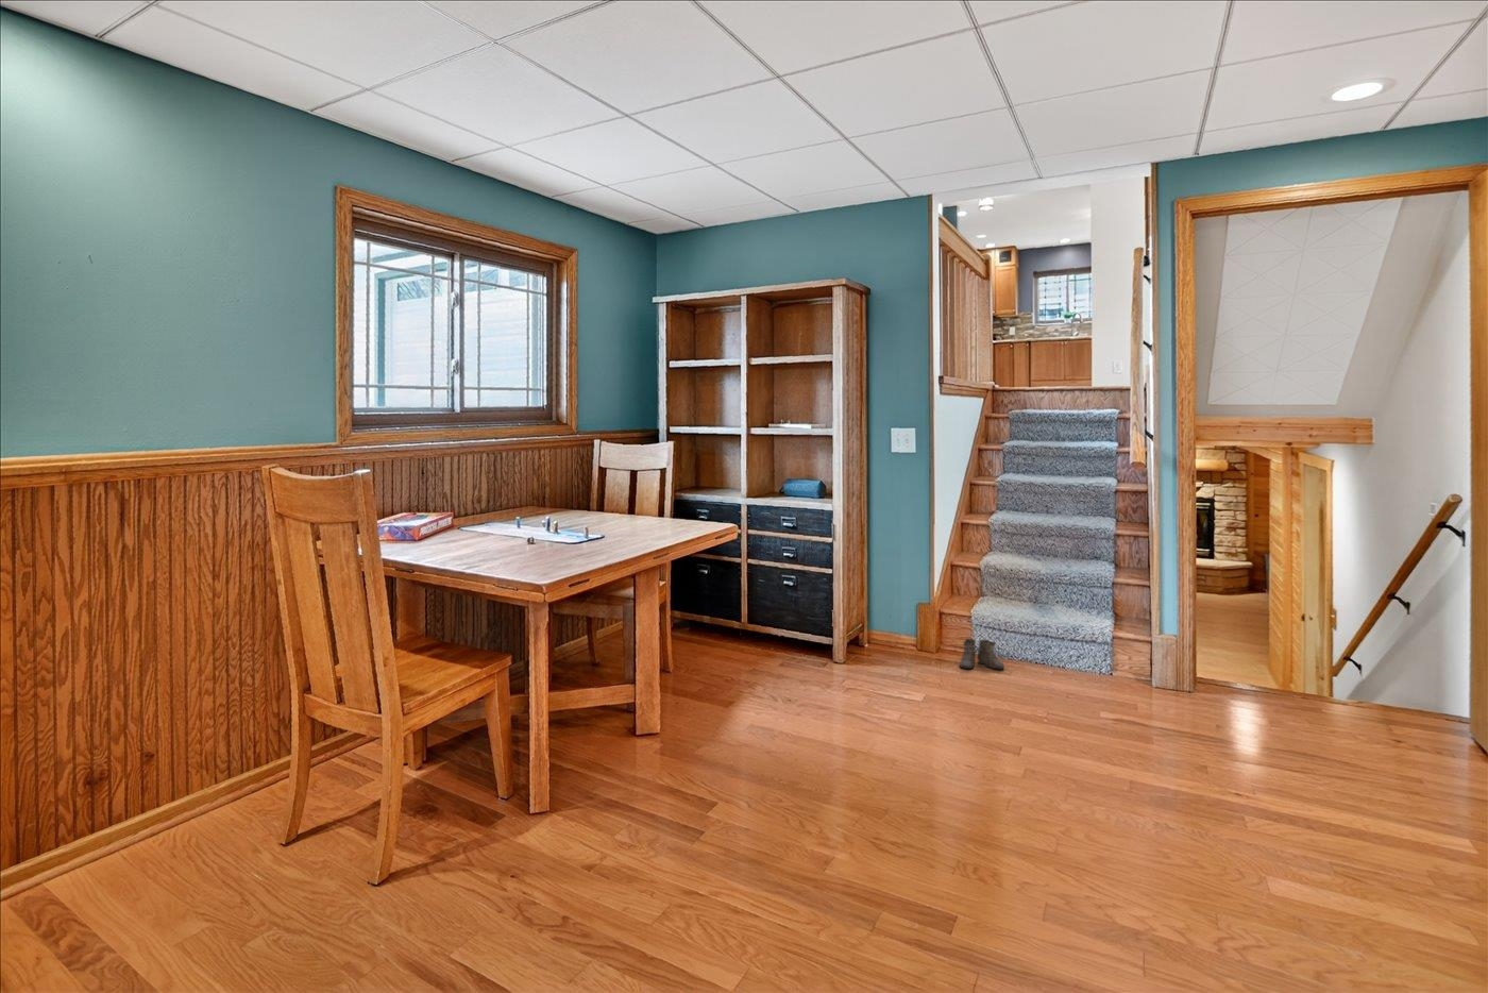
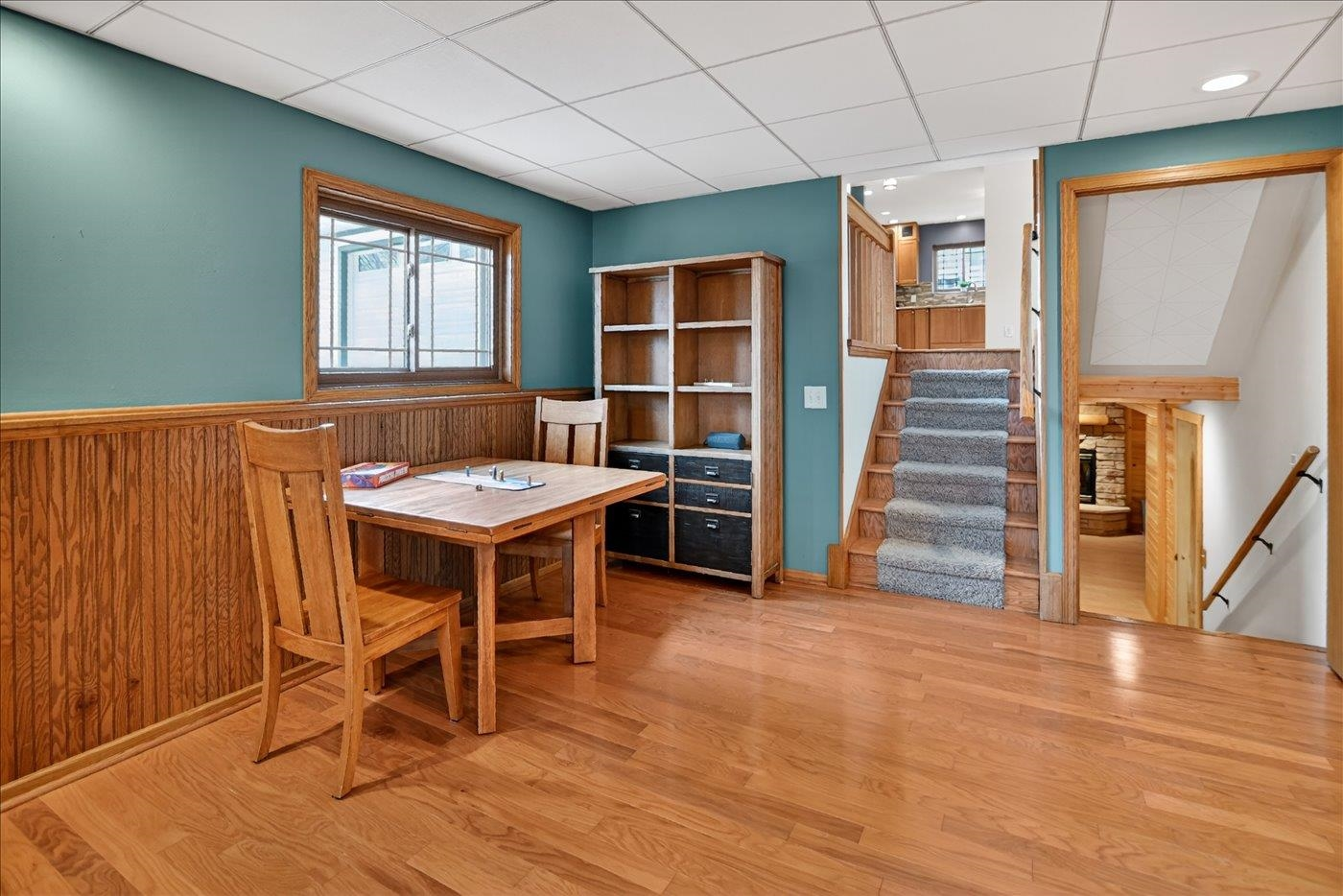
- boots [954,638,1005,670]
